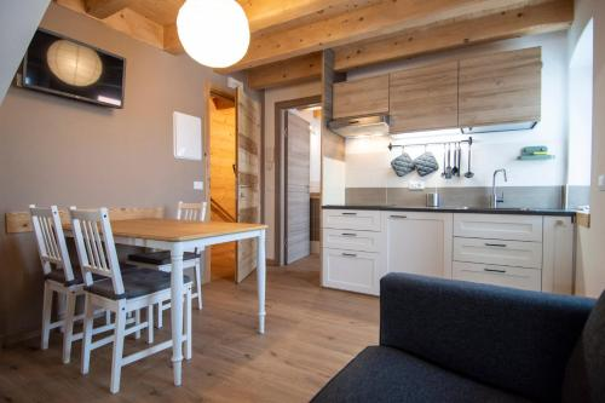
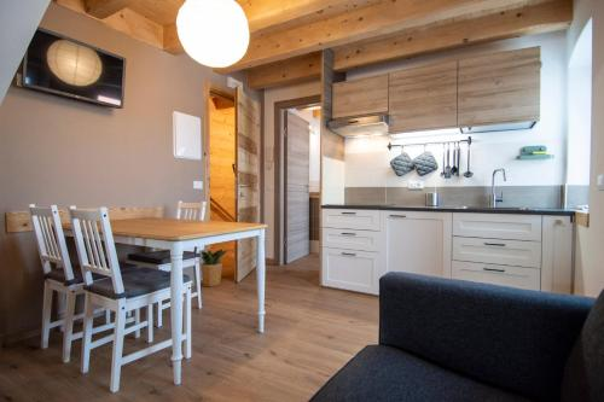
+ potted plant [199,247,230,287]
